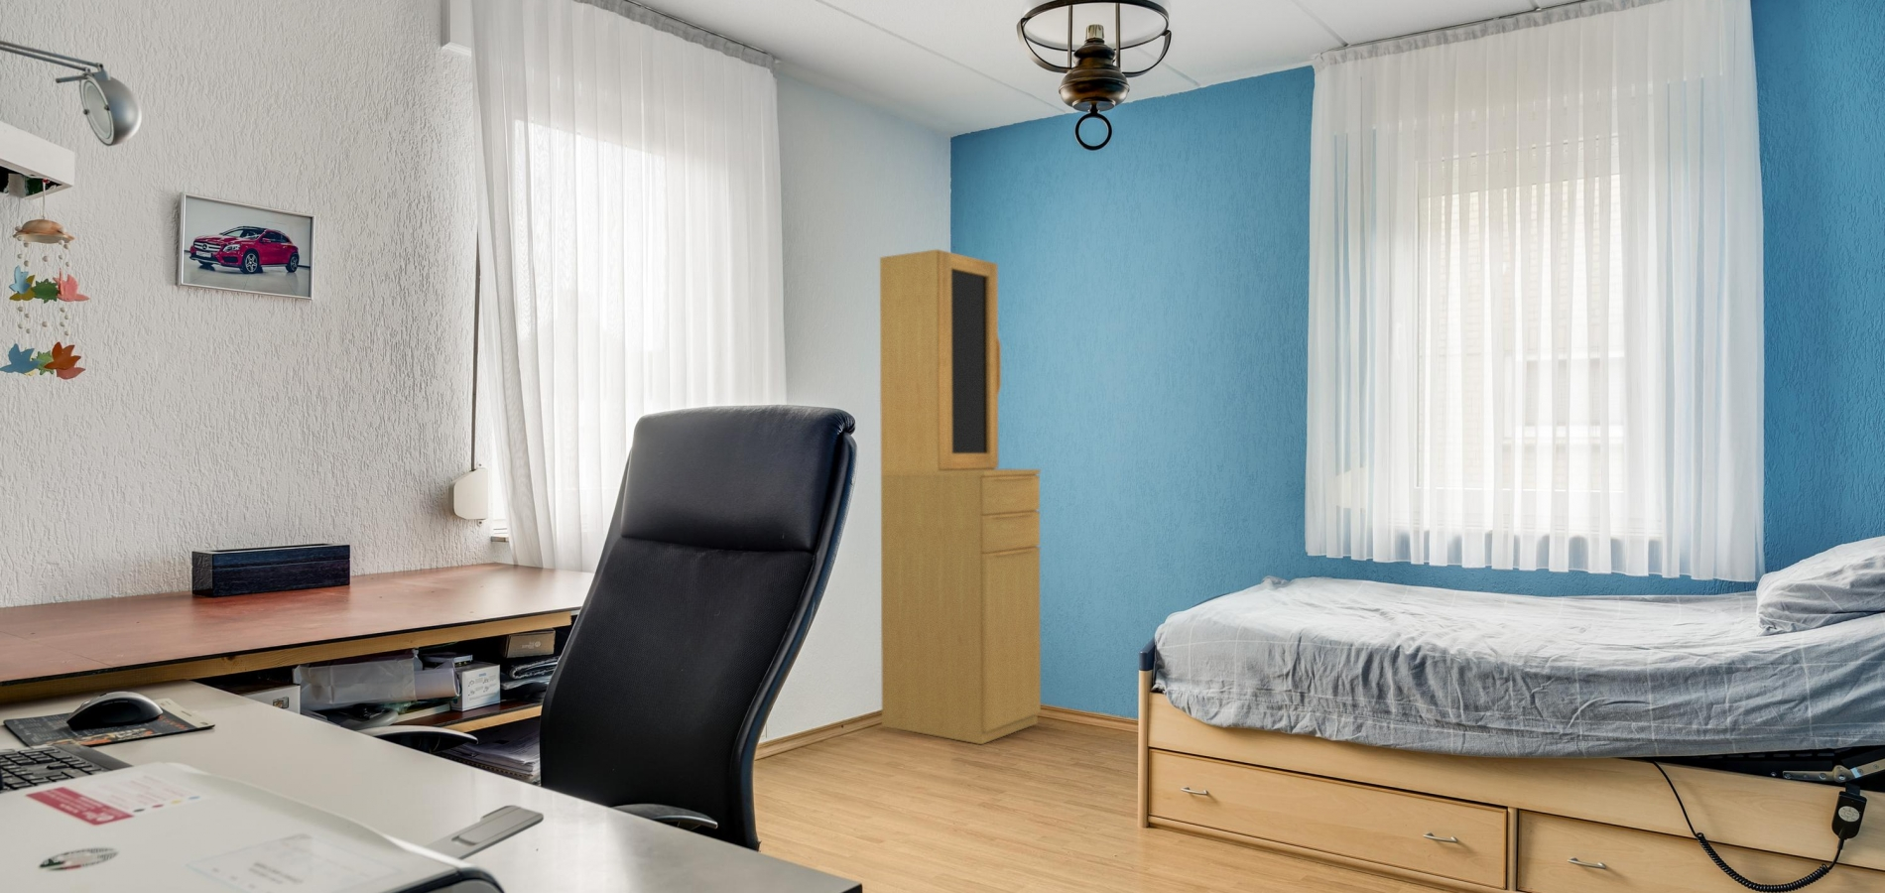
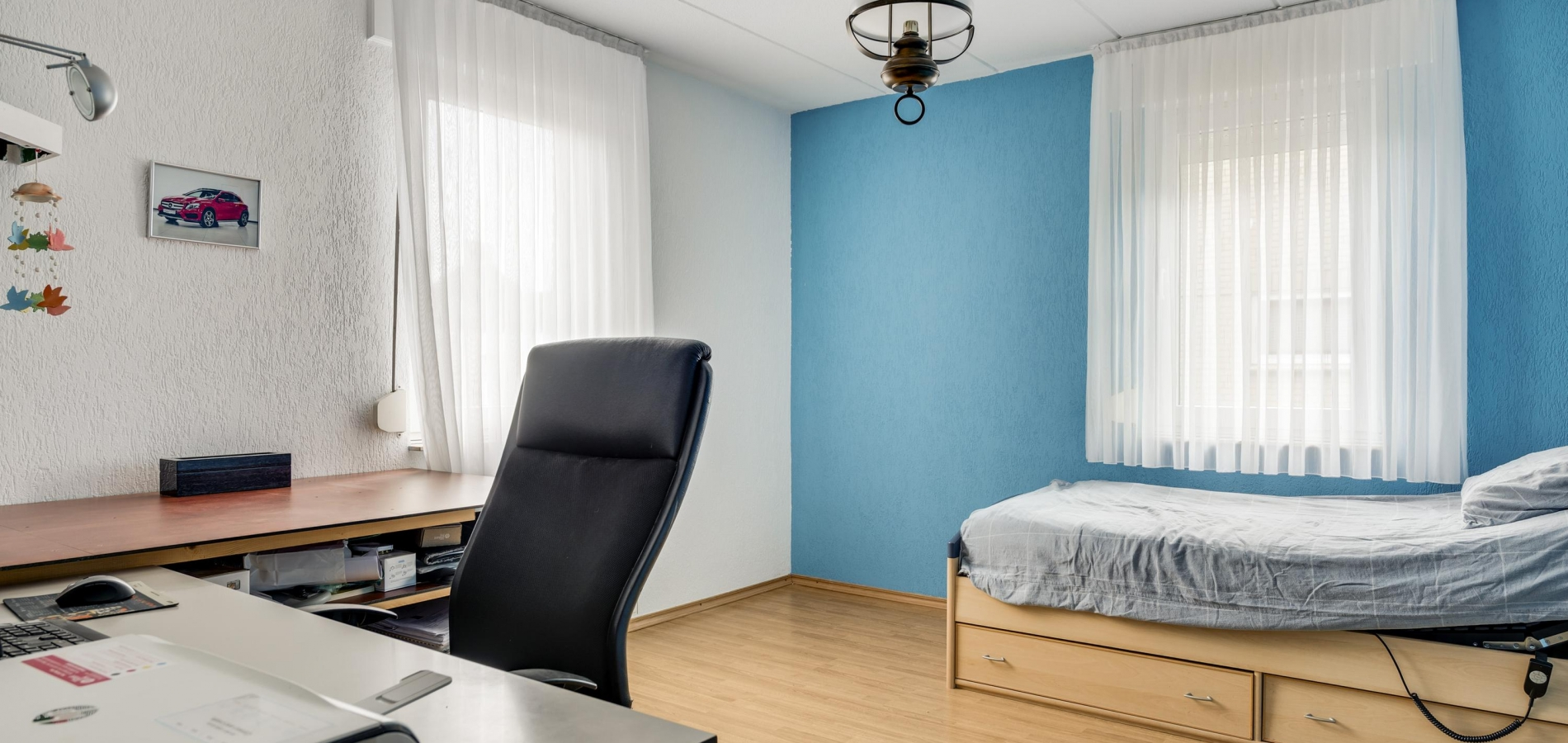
- cupboard [879,248,1042,745]
